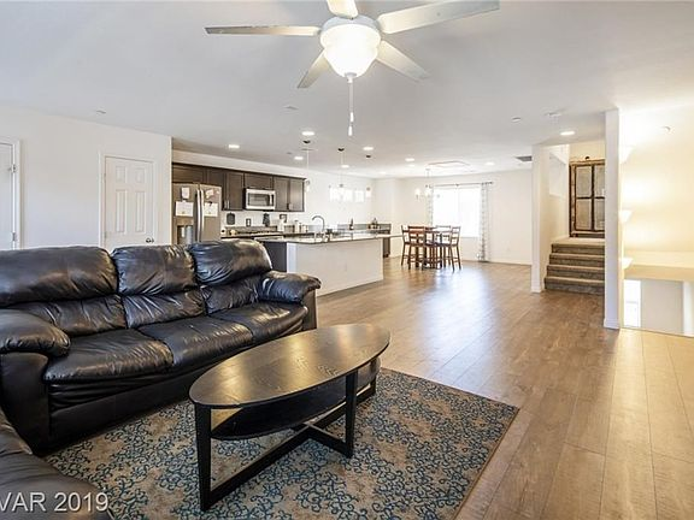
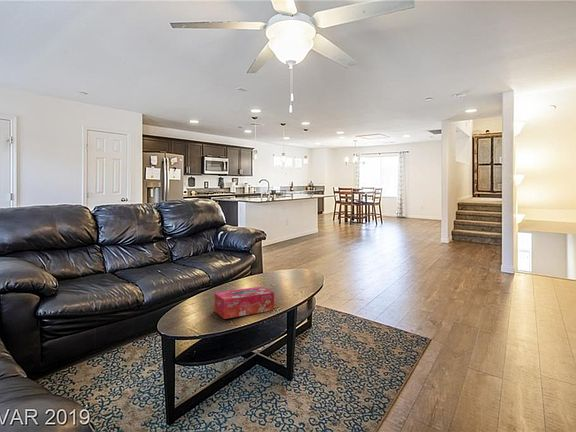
+ tissue box [214,286,275,320]
